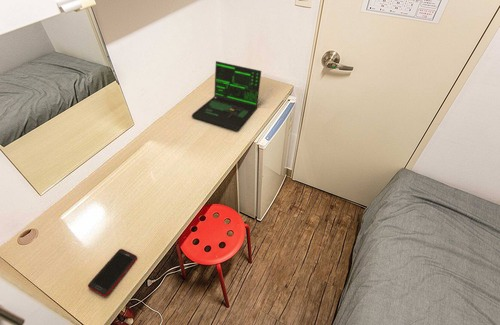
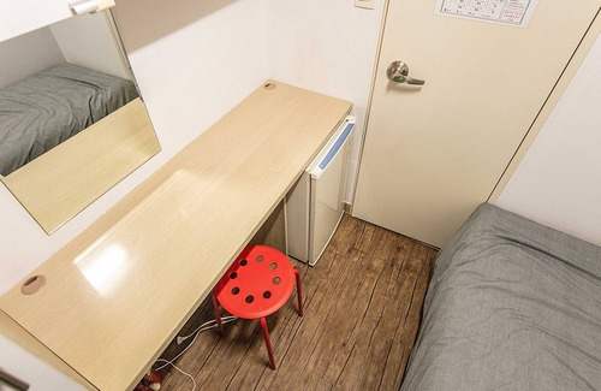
- cell phone [87,248,138,297]
- laptop [191,60,273,132]
